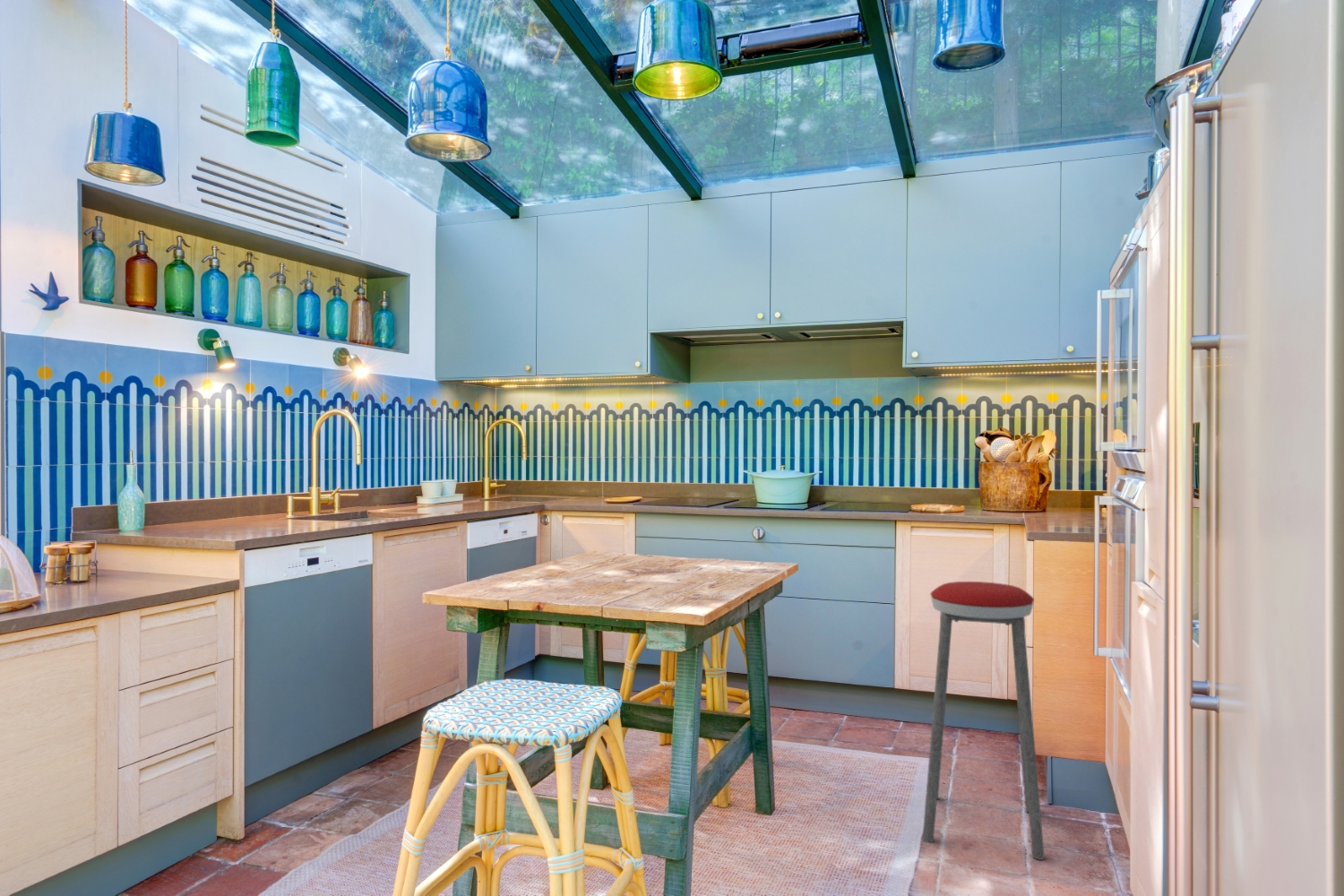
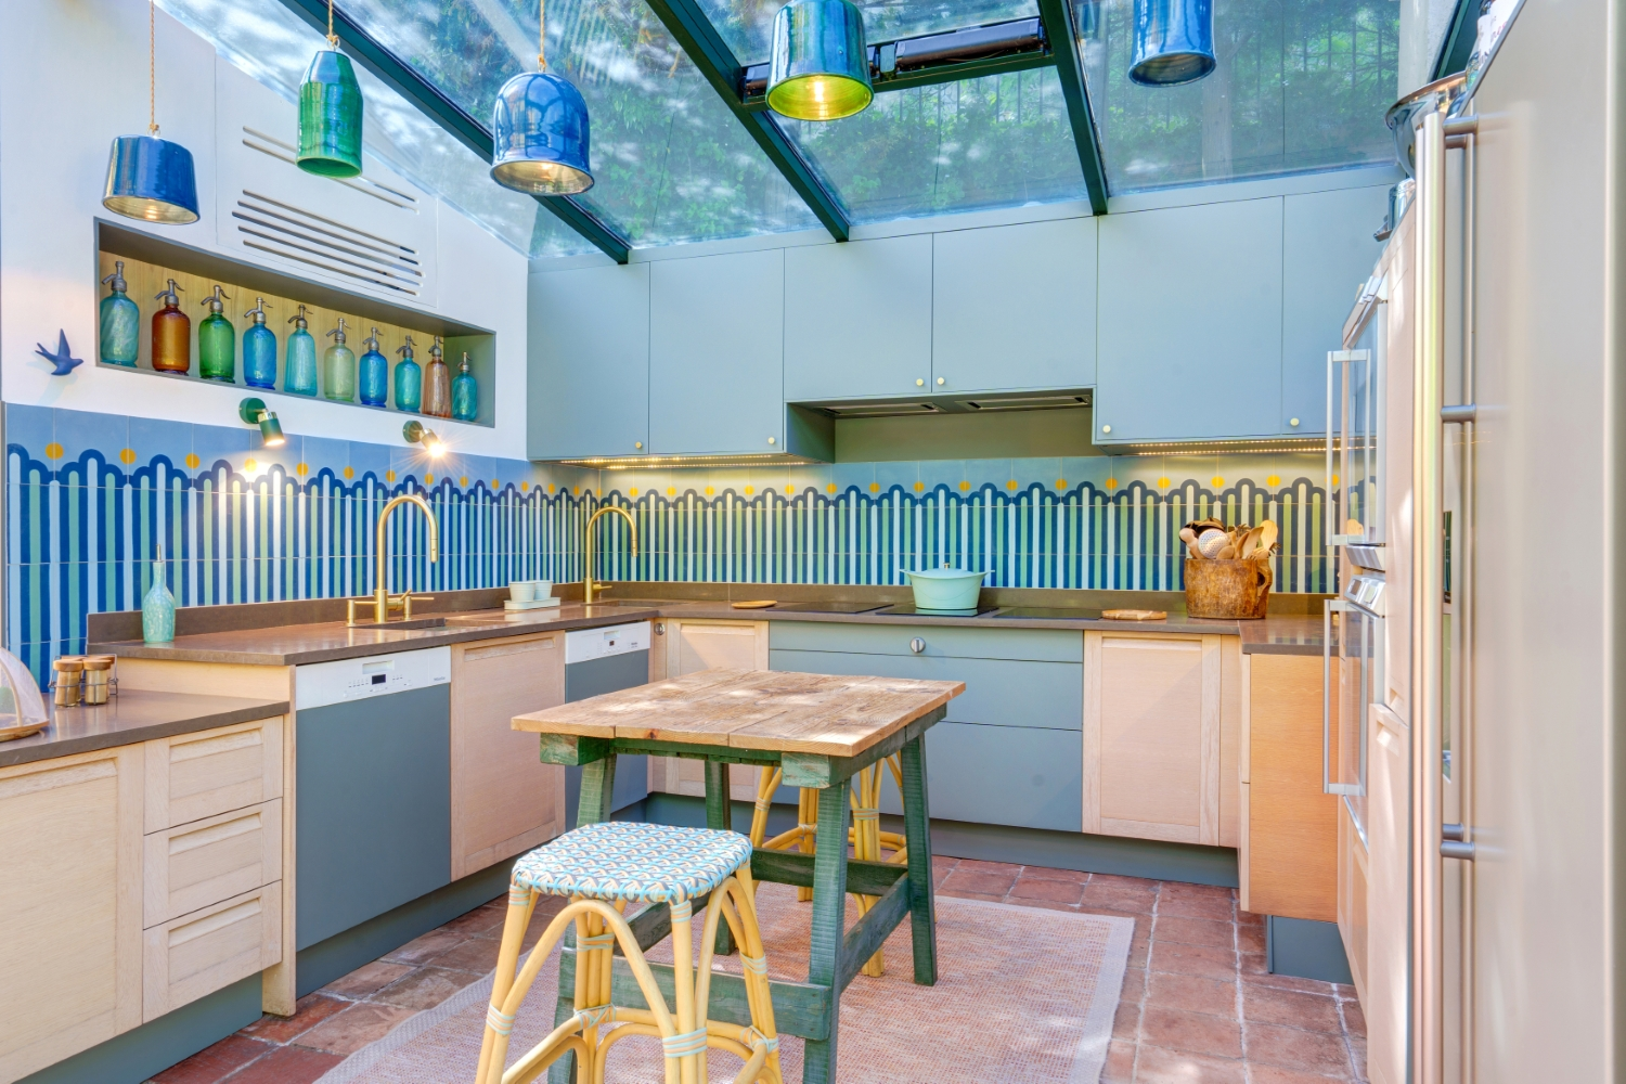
- music stool [921,581,1046,861]
